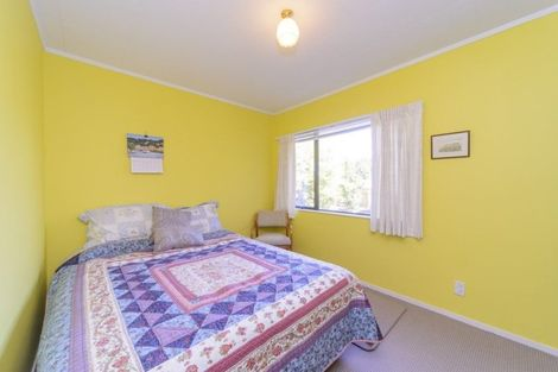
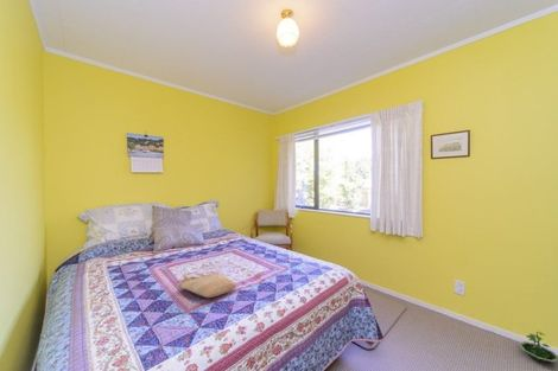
+ terrarium [518,331,558,364]
+ shopping bag [176,271,237,299]
